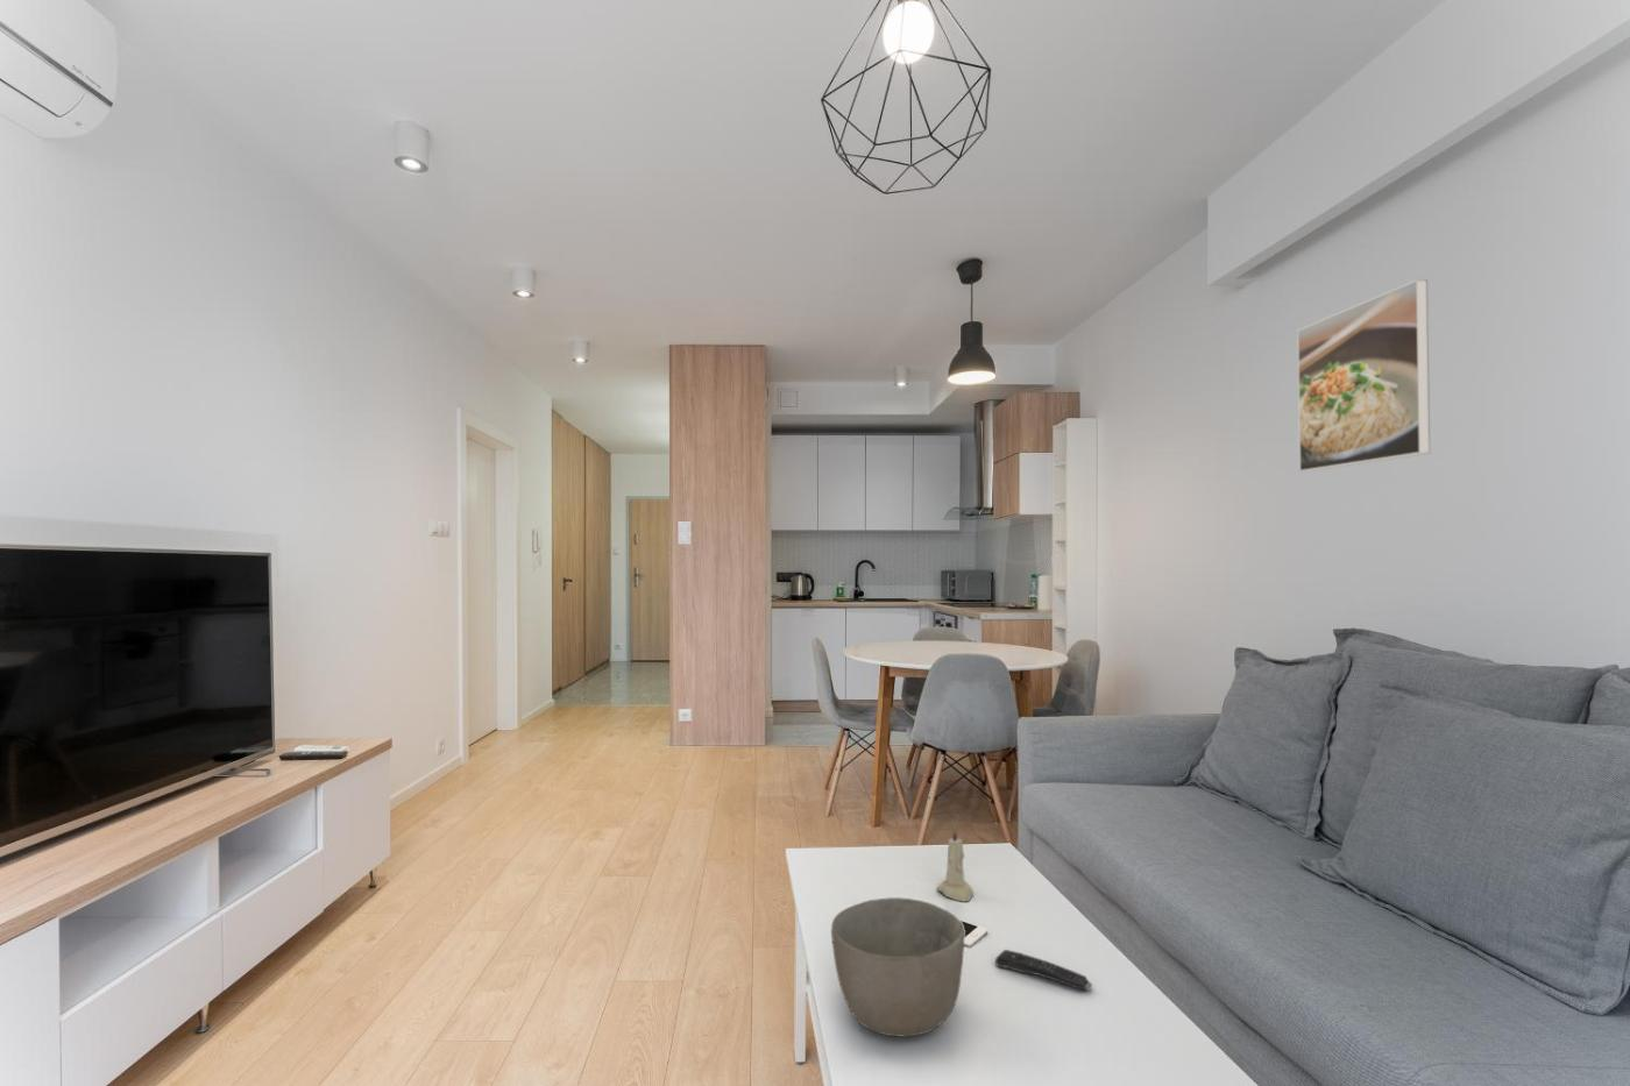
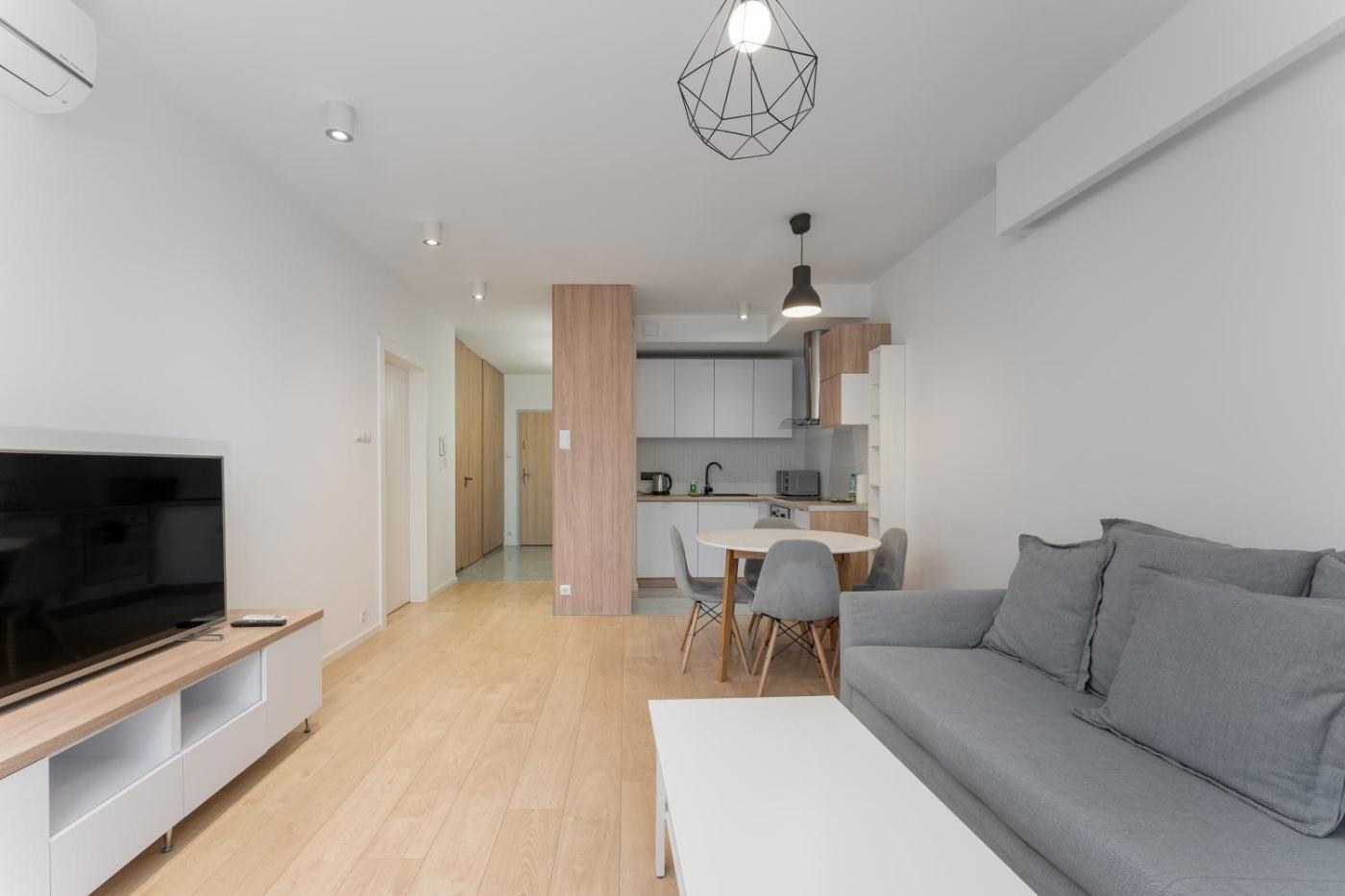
- bowl [830,896,965,1038]
- cell phone [959,919,989,949]
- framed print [1296,279,1431,473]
- candle [936,825,974,902]
- remote control [994,949,1093,991]
